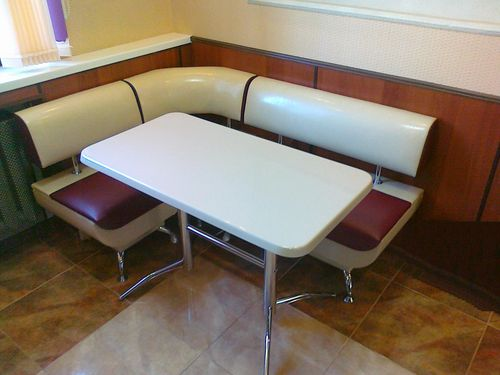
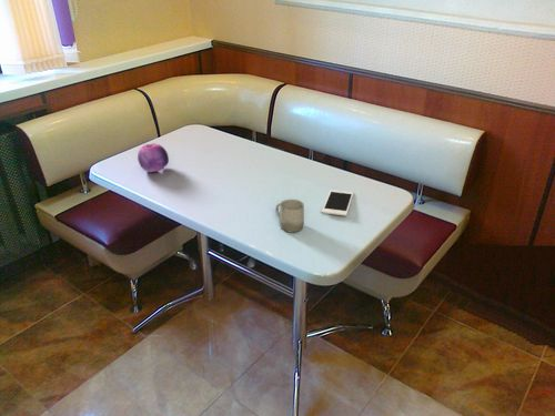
+ cup [274,199,305,233]
+ fruit [137,142,170,173]
+ cell phone [321,189,354,216]
